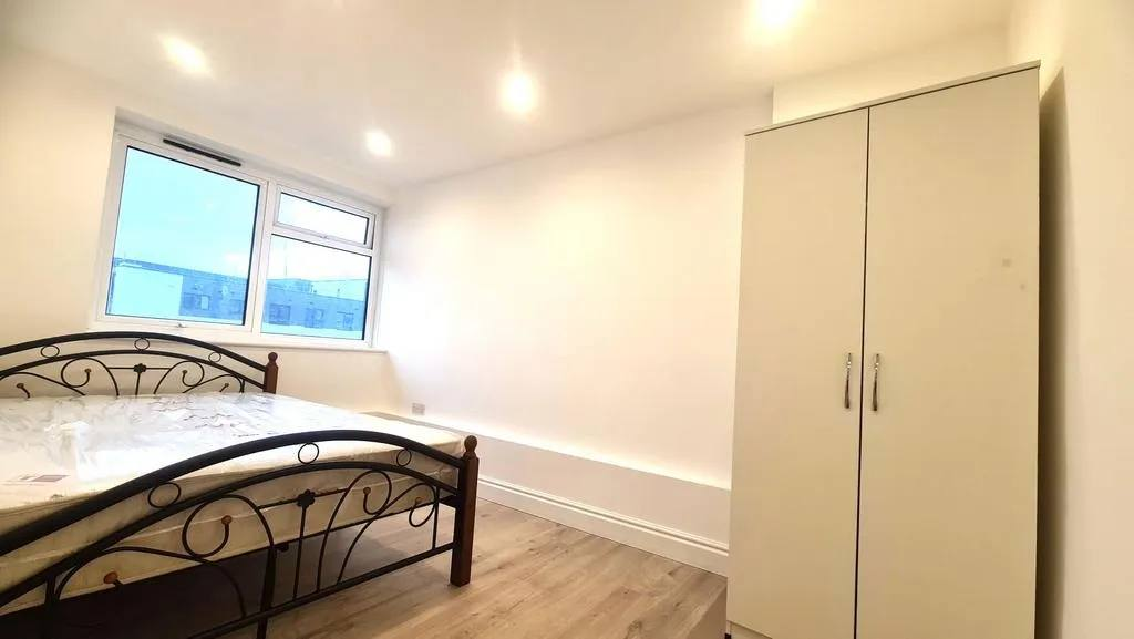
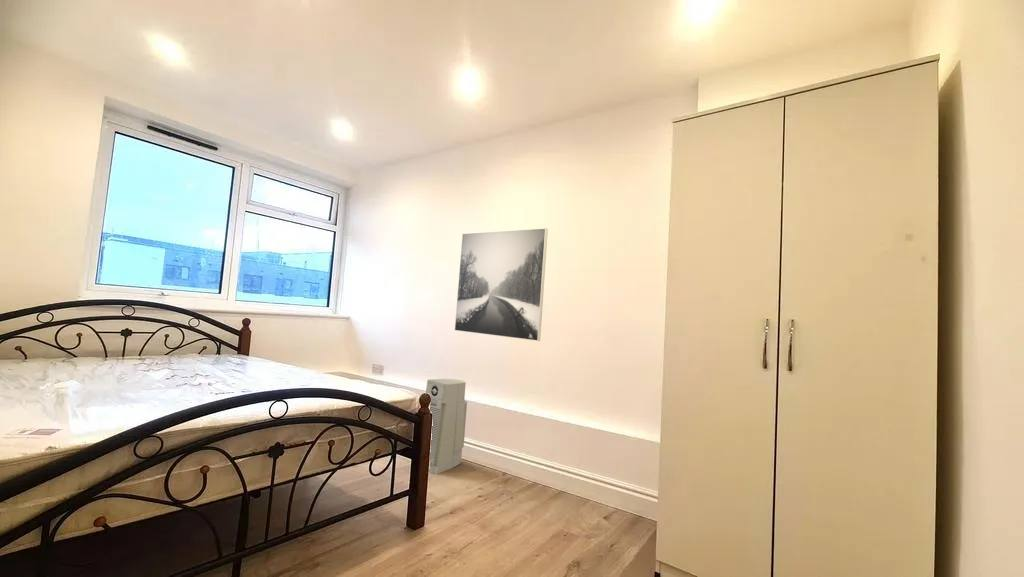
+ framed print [454,227,549,342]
+ air purifier [425,378,468,475]
